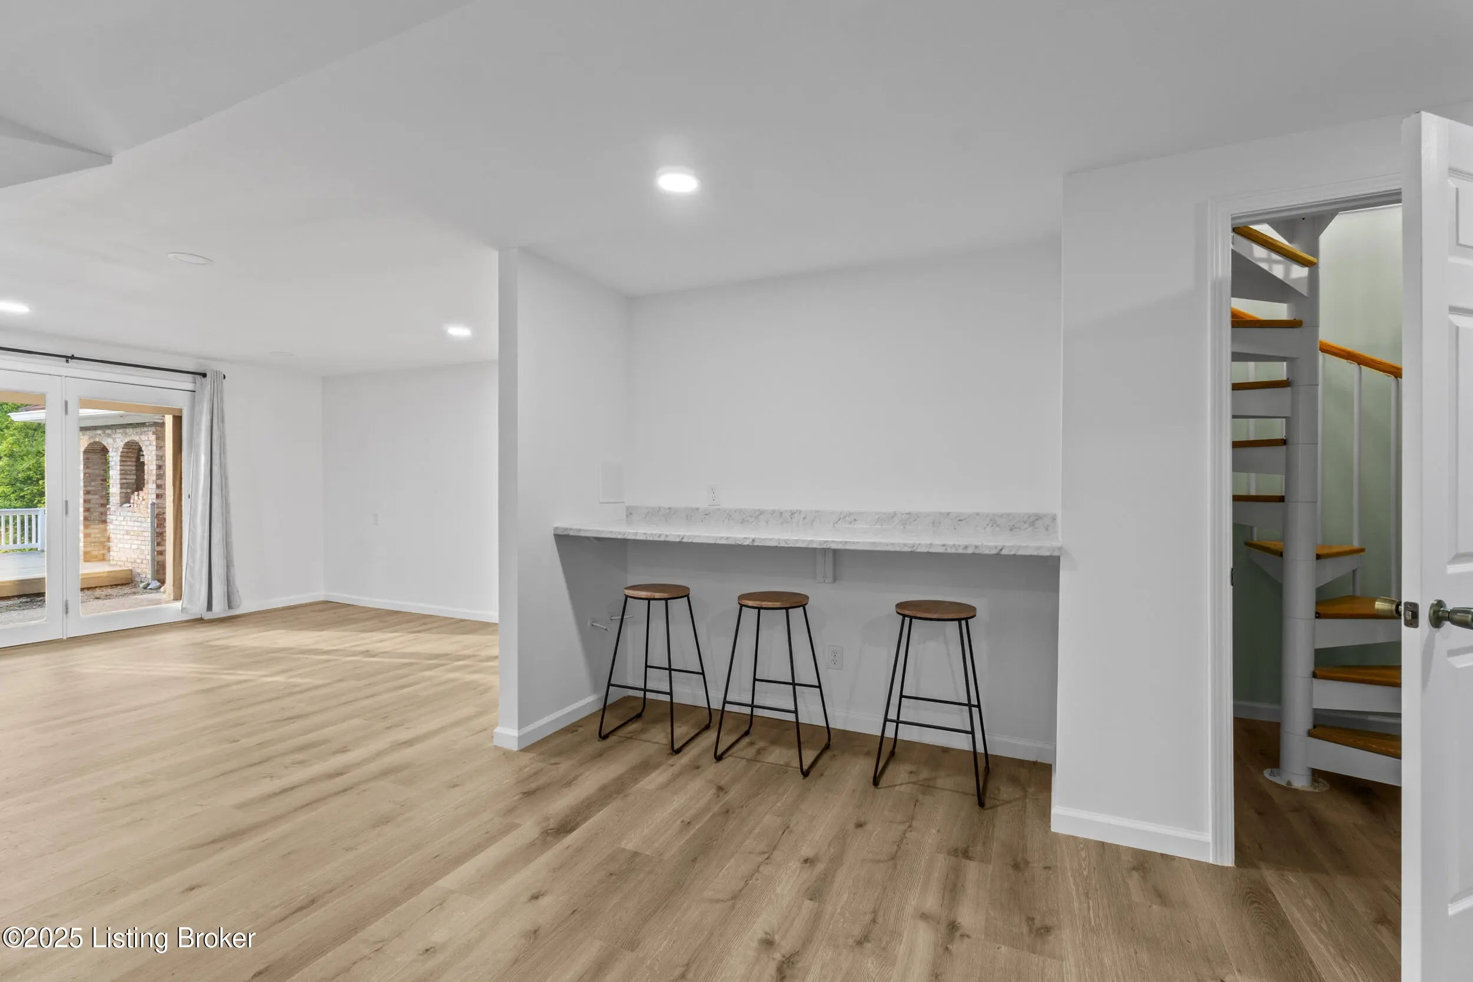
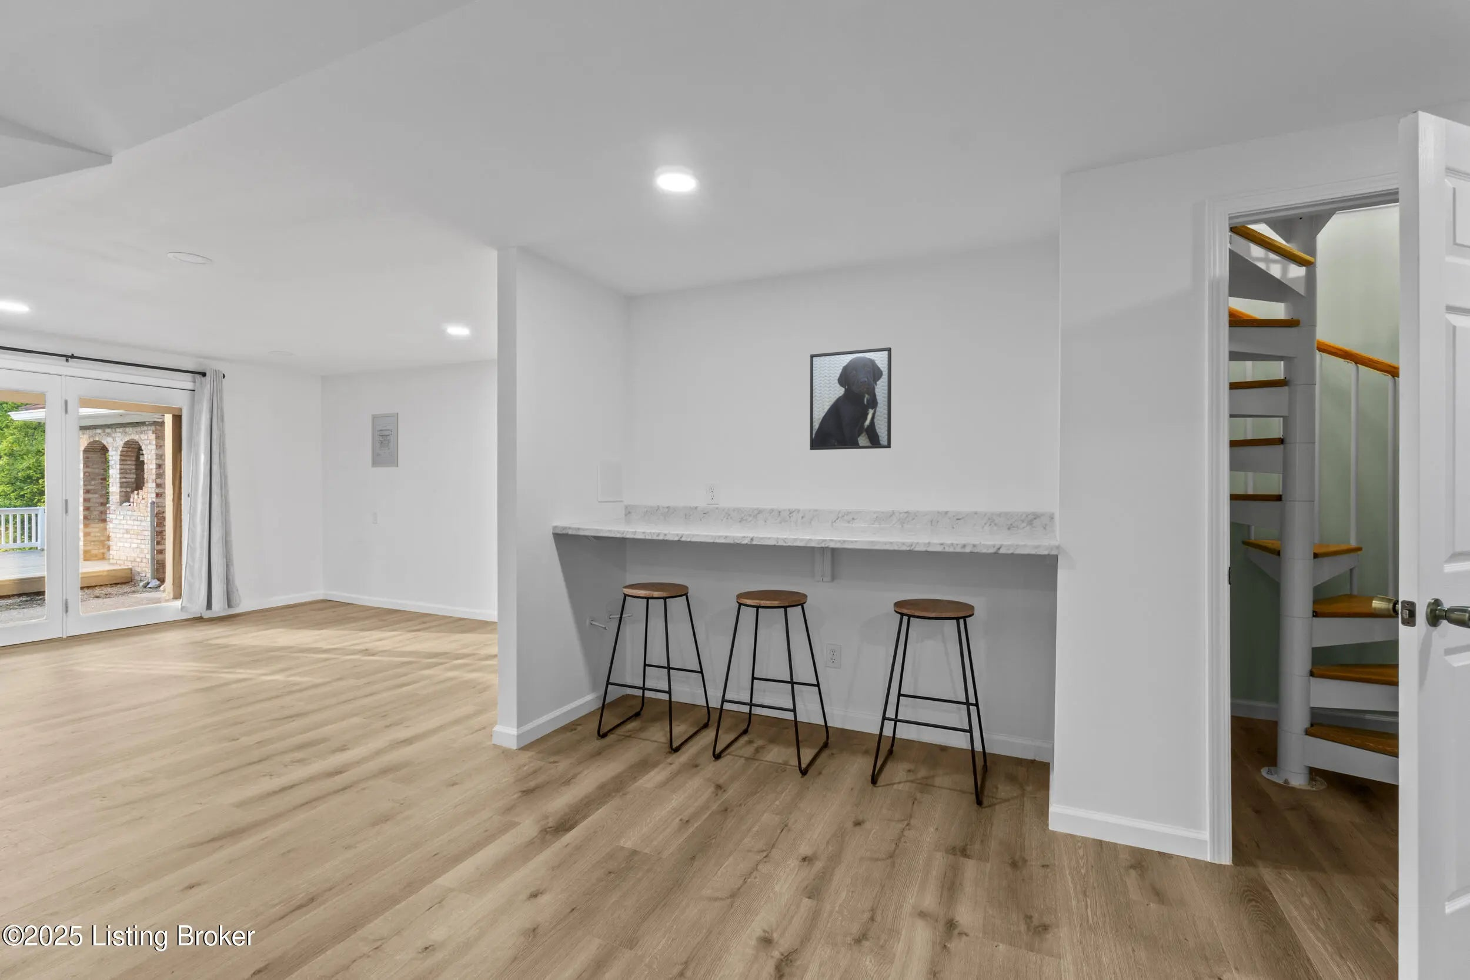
+ wall art [371,412,398,468]
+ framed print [809,347,892,451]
